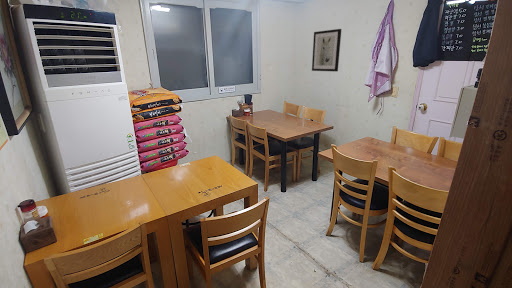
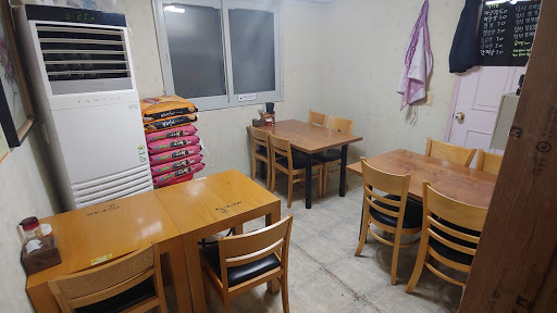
- wall art [311,28,342,72]
